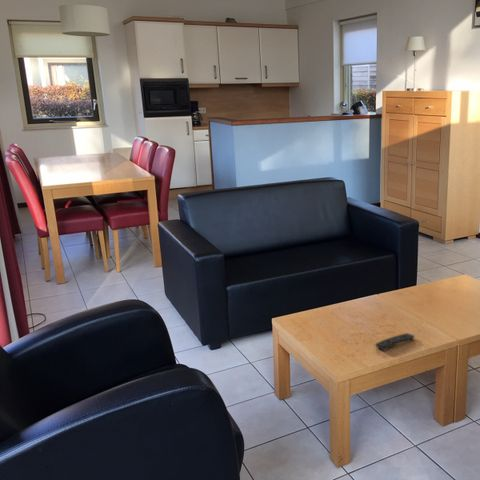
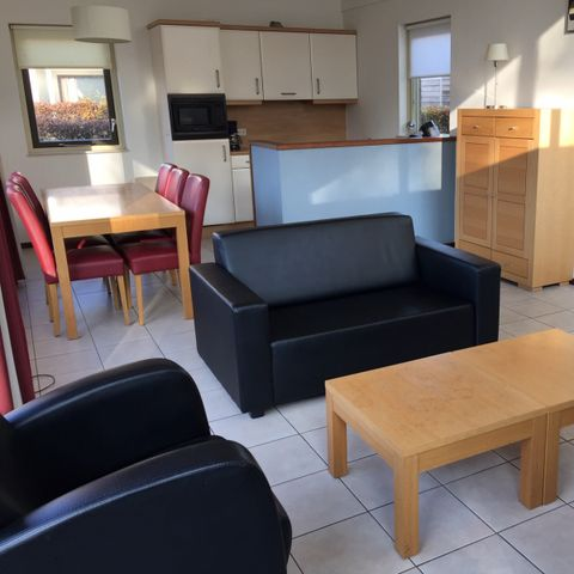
- remote control [375,332,415,352]
